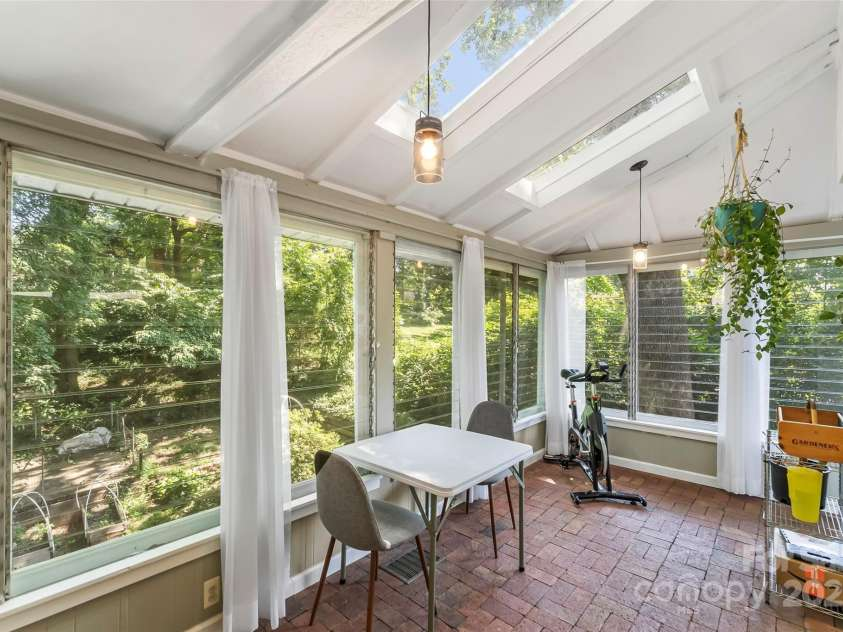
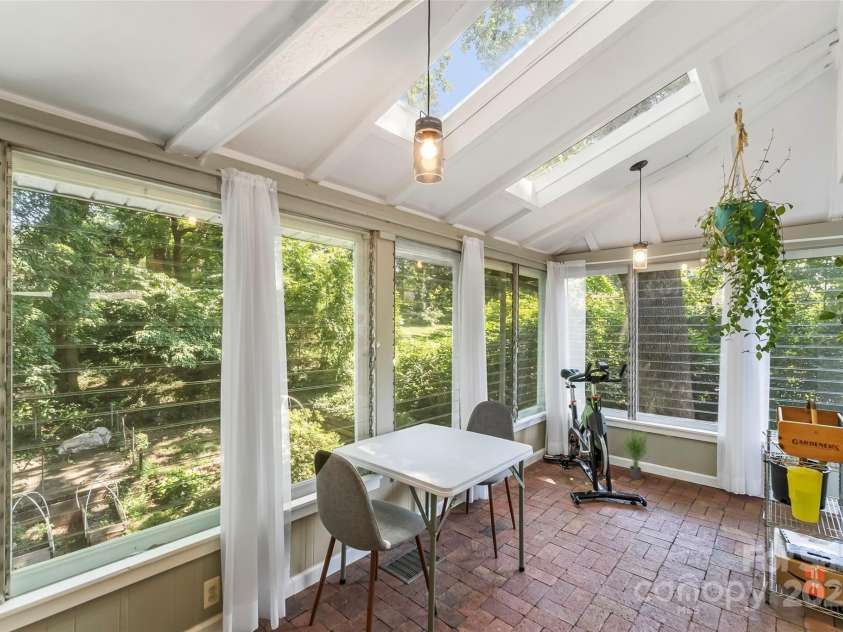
+ potted plant [613,427,654,480]
